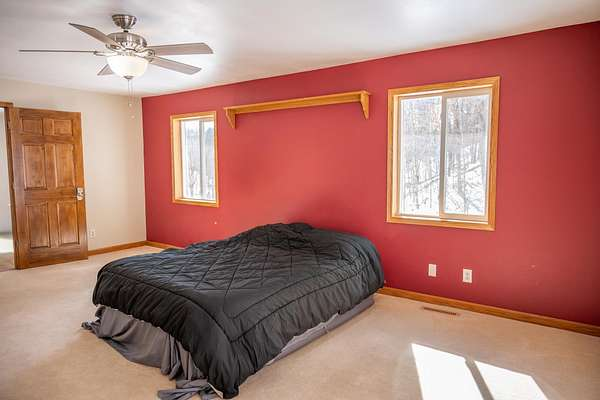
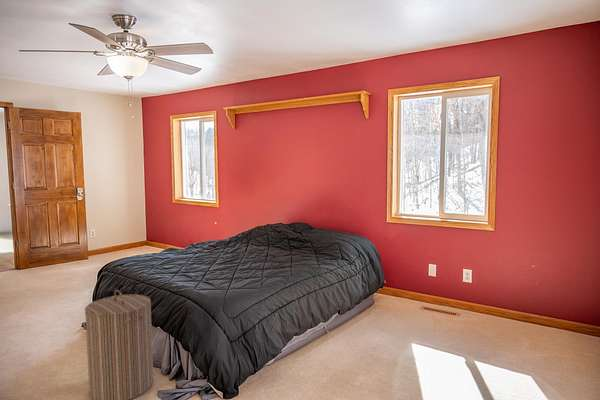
+ laundry hamper [84,289,154,400]
